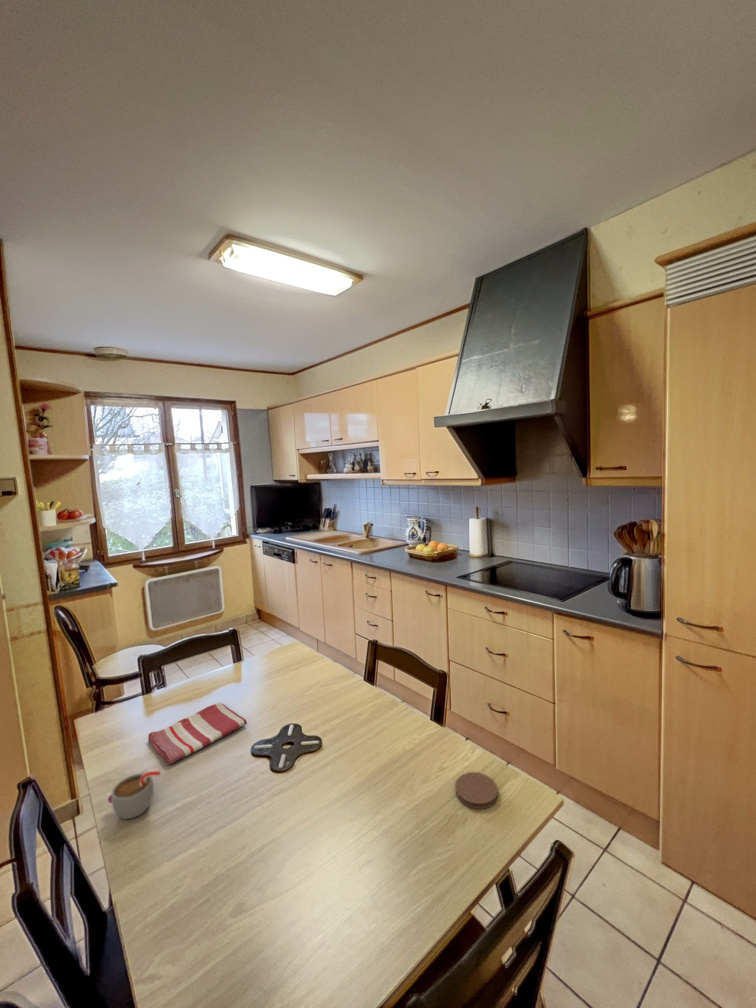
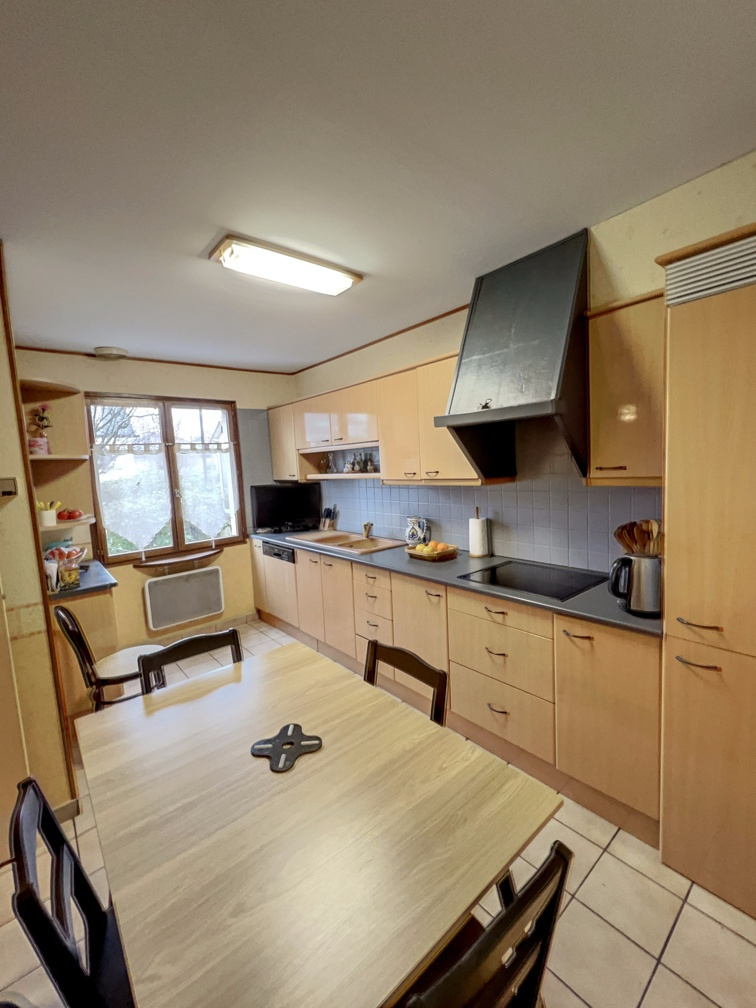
- dish towel [147,701,248,766]
- mug [107,769,162,820]
- coaster [454,771,499,810]
